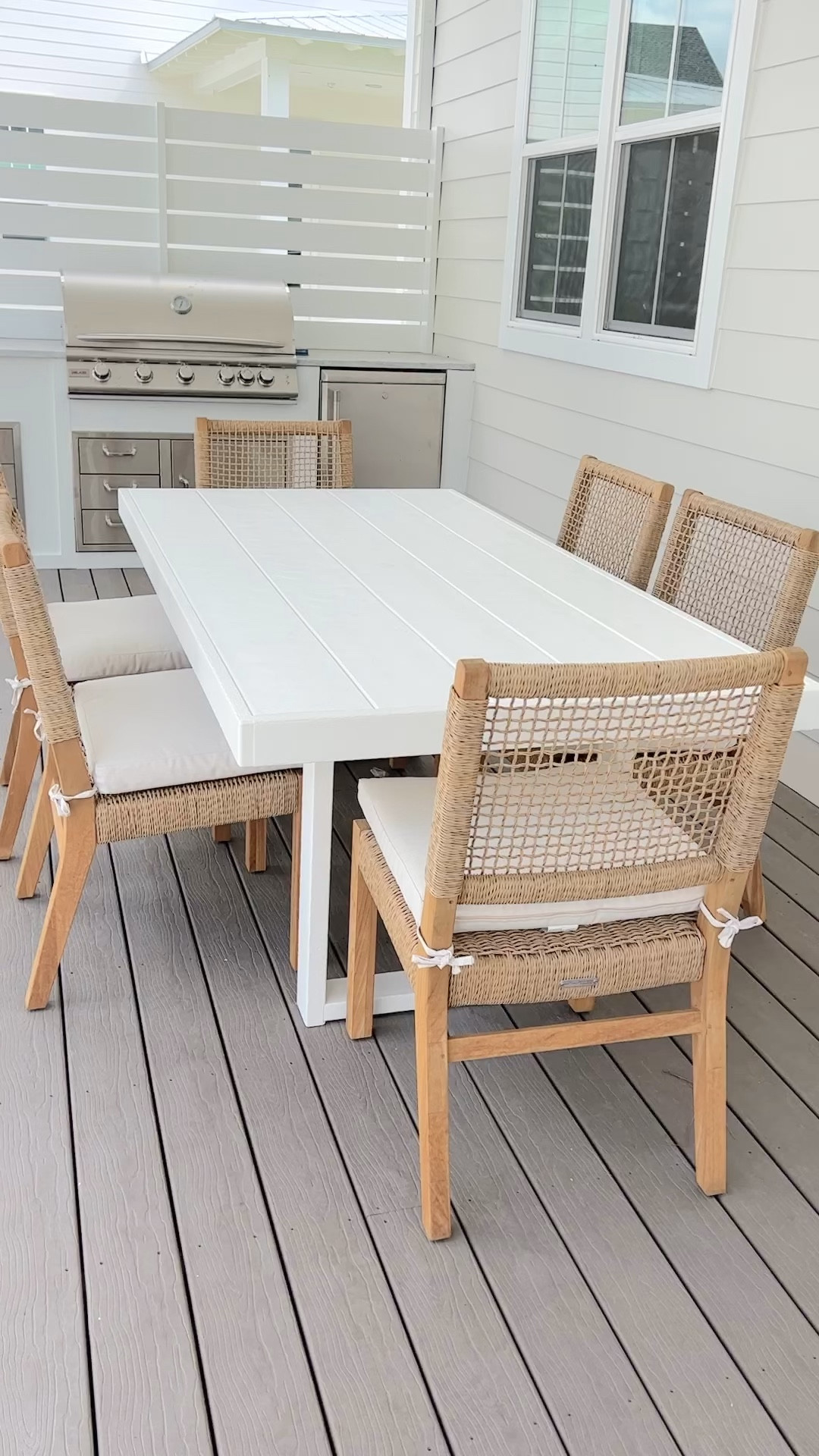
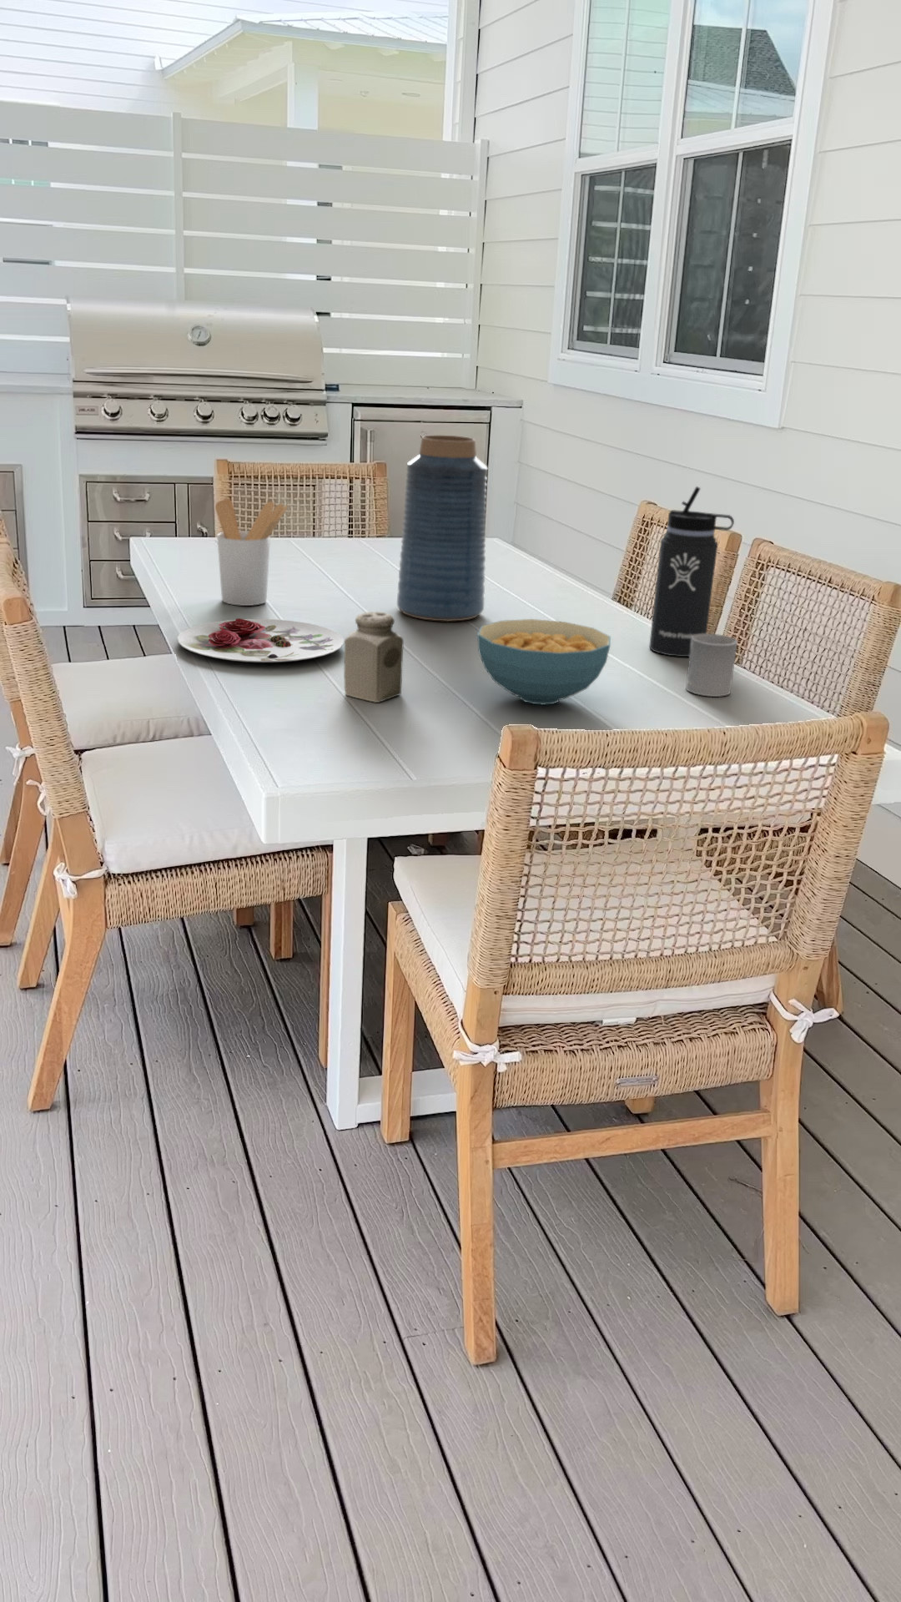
+ vase [396,435,488,623]
+ thermos bottle [648,485,735,658]
+ utensil holder [215,497,288,606]
+ plate [177,617,344,663]
+ salt shaker [343,611,405,703]
+ cup [685,633,738,698]
+ cereal bowl [476,618,612,706]
